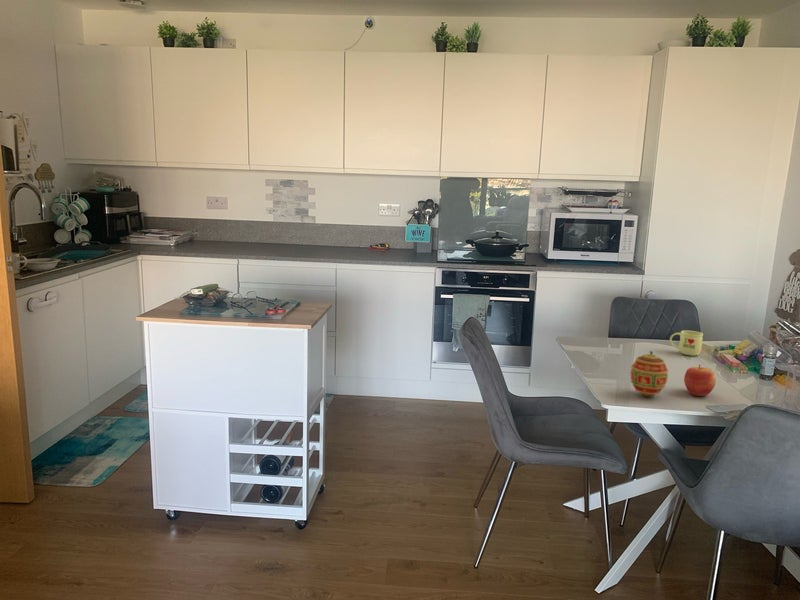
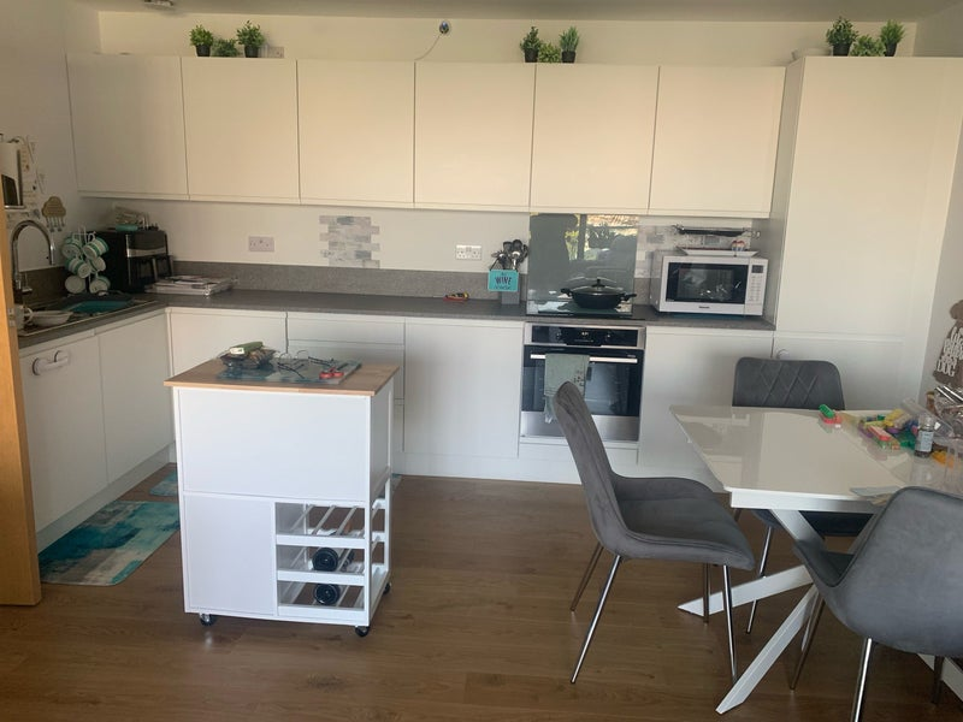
- apple [683,364,717,397]
- mug [669,330,704,357]
- decorative egg [629,350,669,397]
